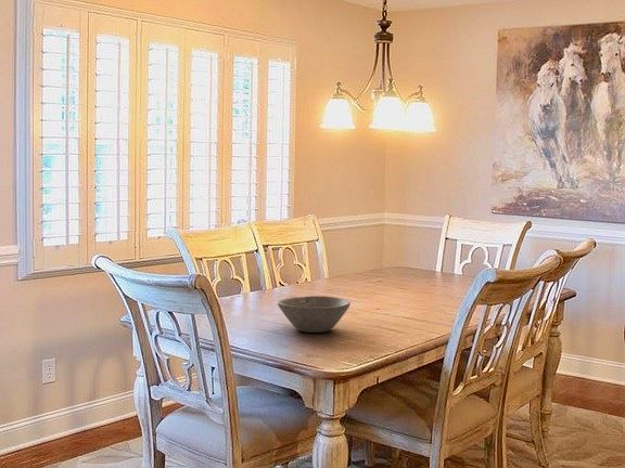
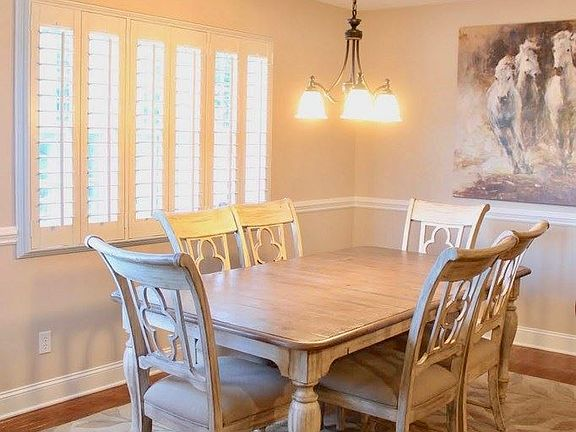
- bowl [277,295,352,334]
